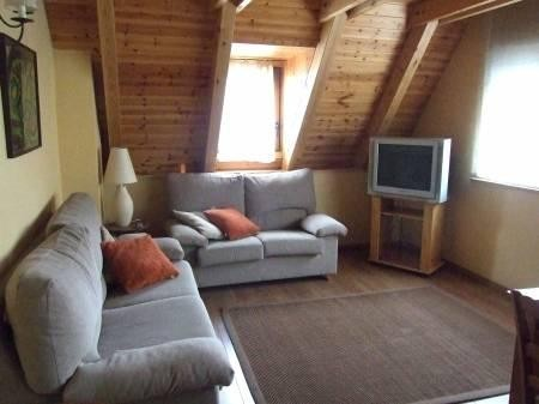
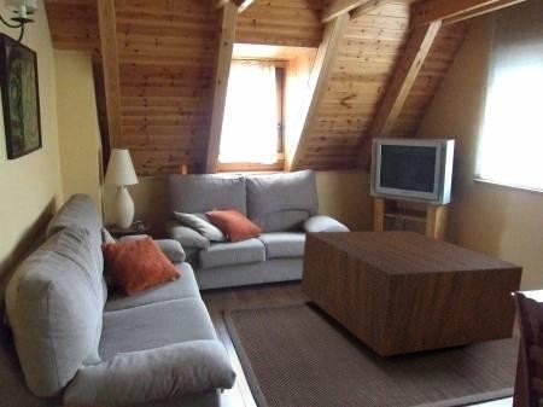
+ coffee table [299,229,525,357]
